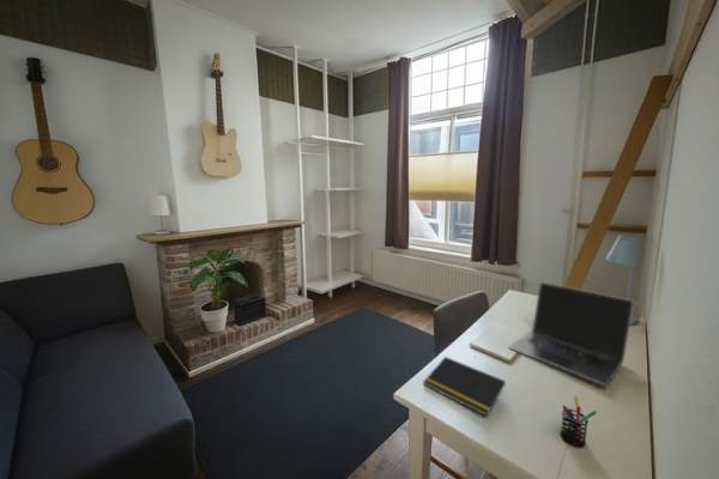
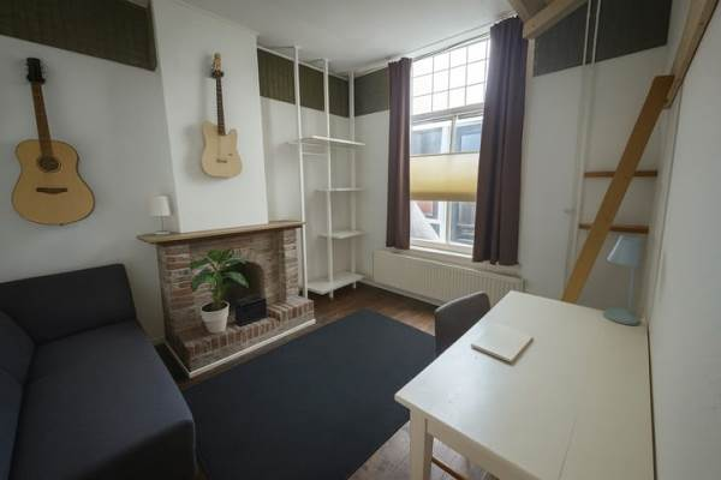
- pen holder [560,395,598,448]
- laptop [507,281,635,387]
- notepad [423,356,507,418]
